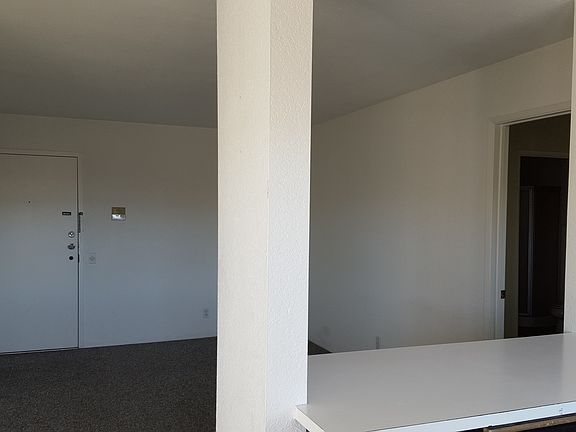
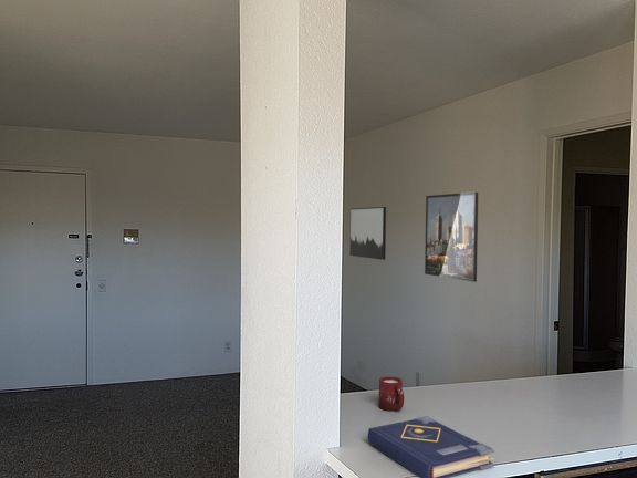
+ wall art [348,206,387,261]
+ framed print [424,190,479,283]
+ cup [378,375,405,412]
+ book [367,415,495,478]
